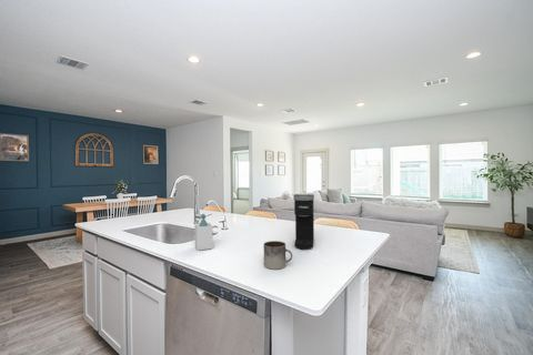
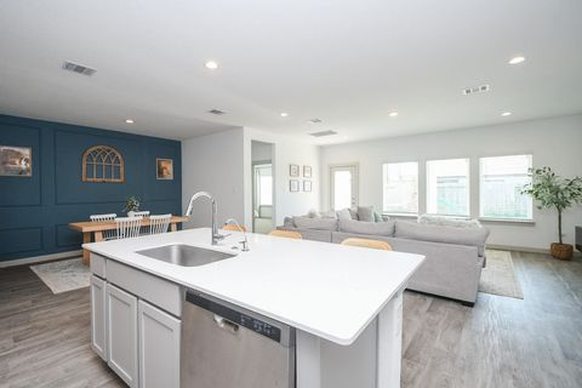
- soap bottle [193,213,214,252]
- mug [263,240,293,271]
- coffee maker [292,193,315,251]
